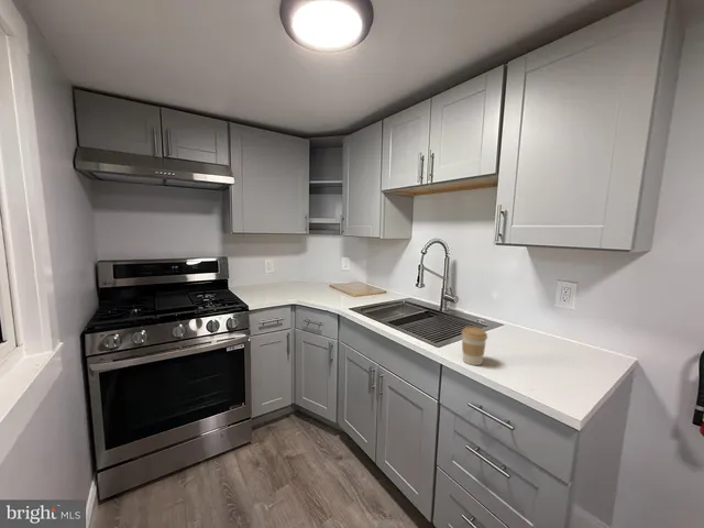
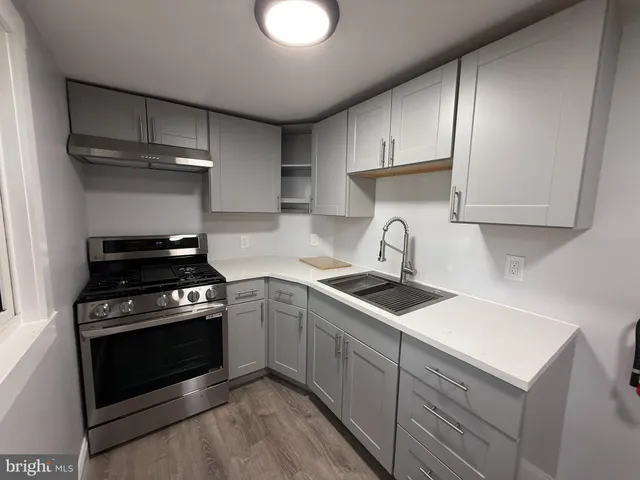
- coffee cup [461,326,488,366]
